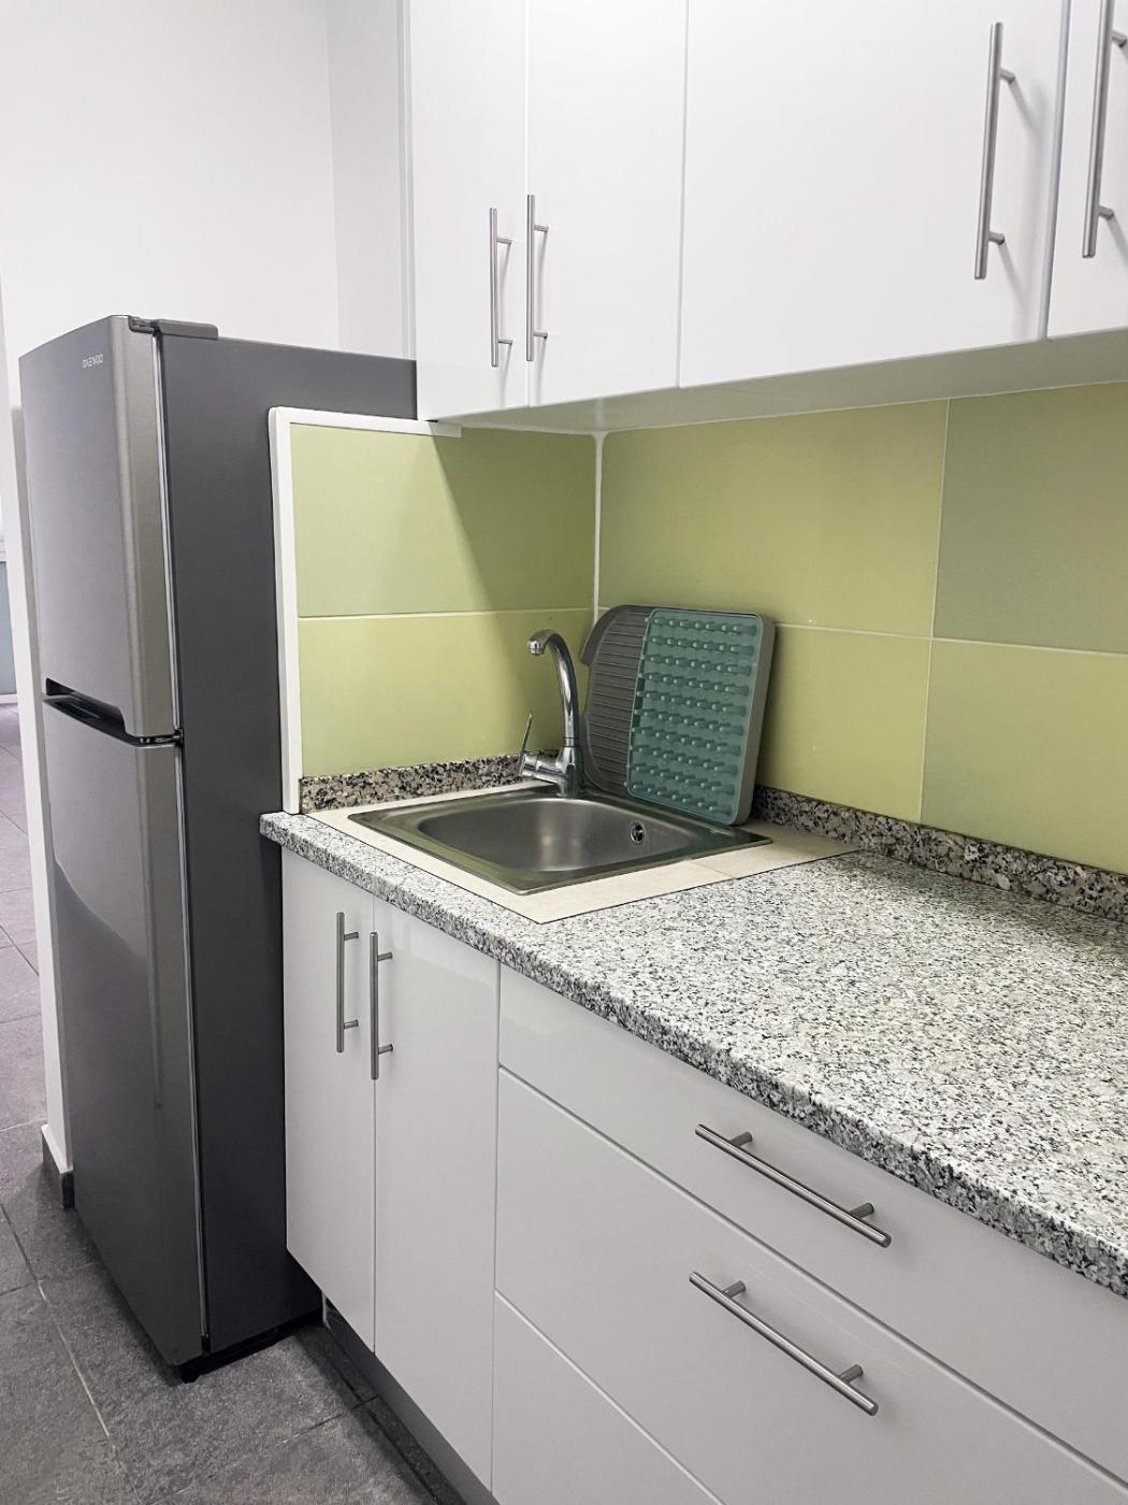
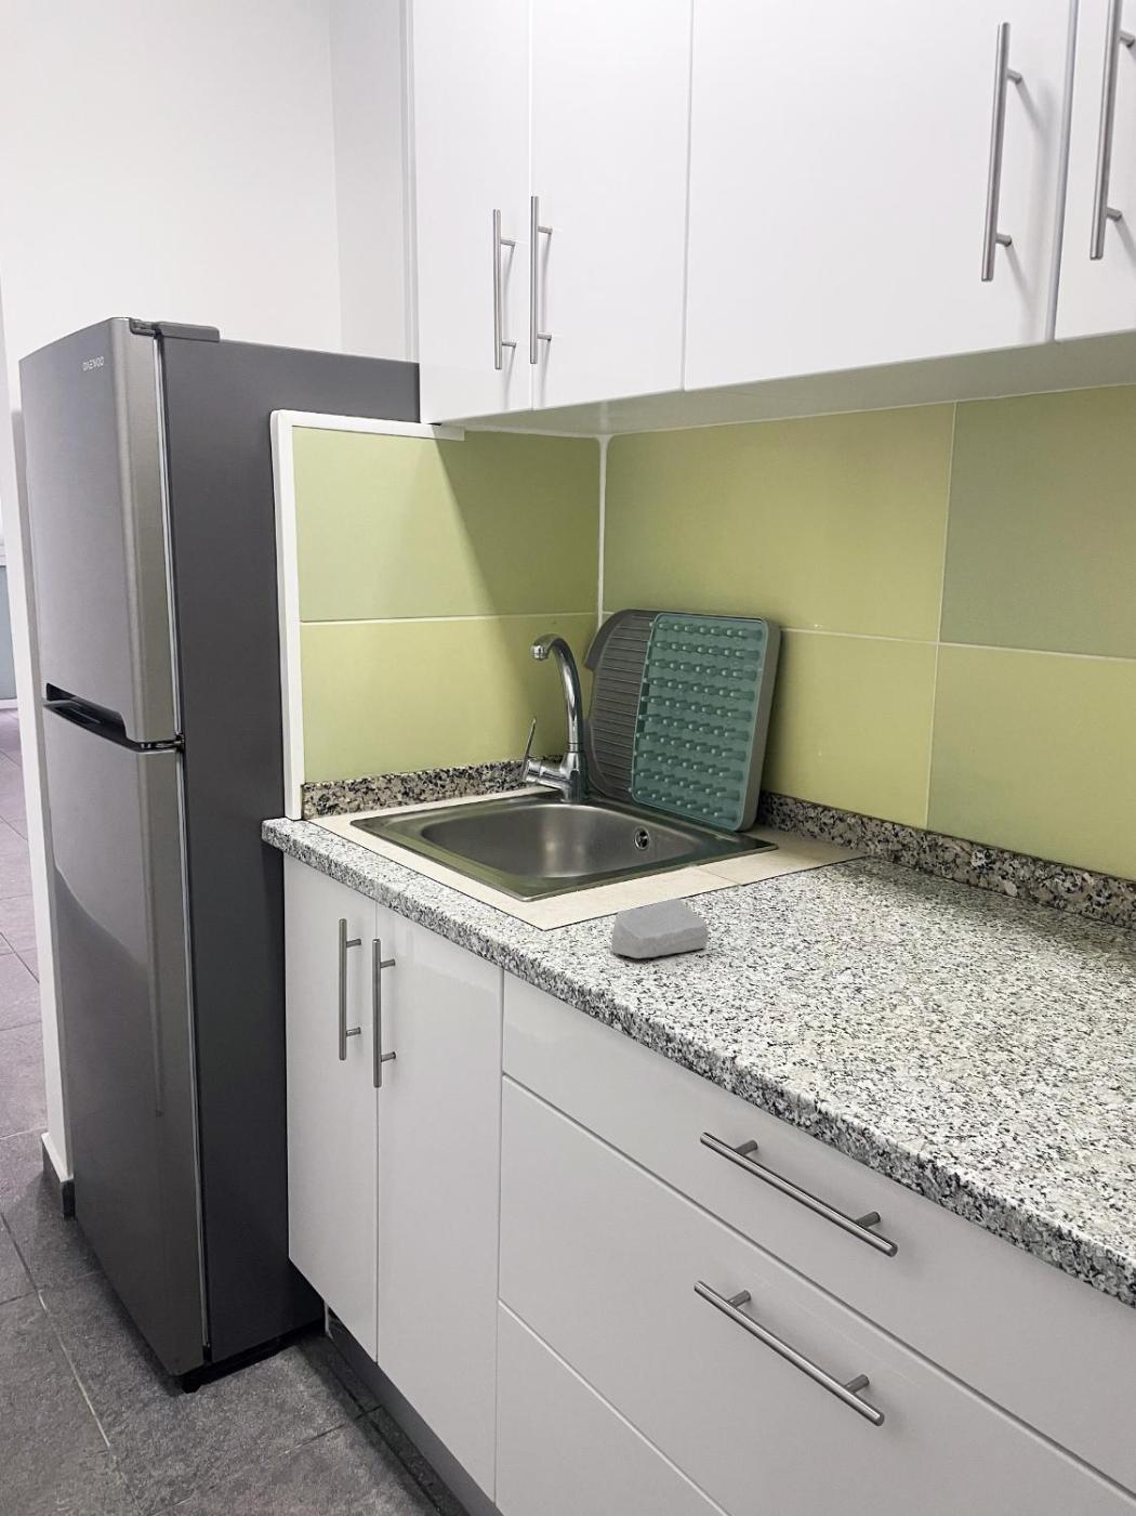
+ soap bar [610,898,710,960]
